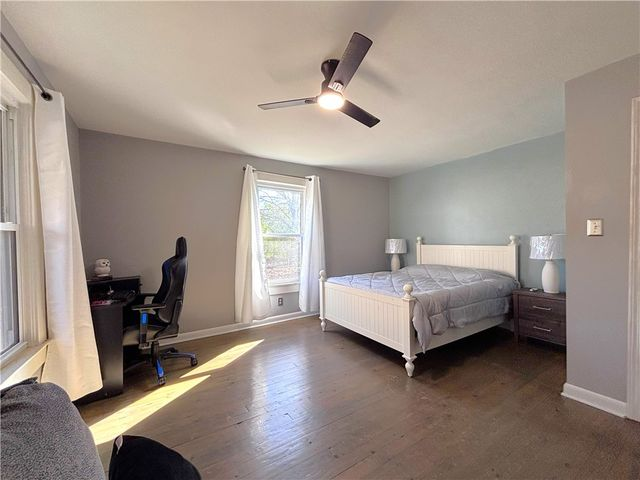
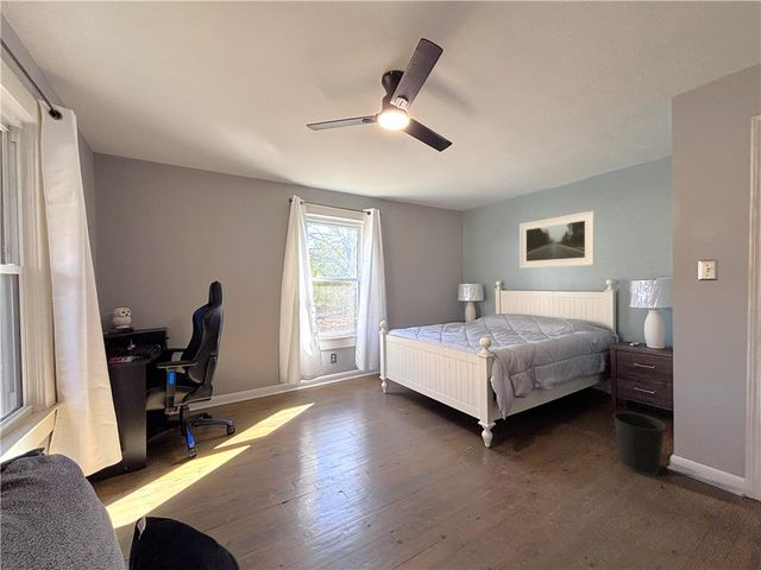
+ wastebasket [612,411,667,476]
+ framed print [518,210,596,270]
